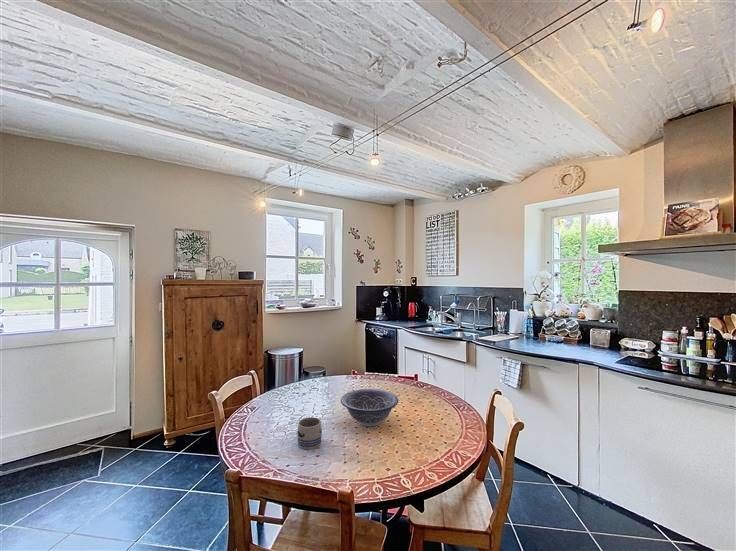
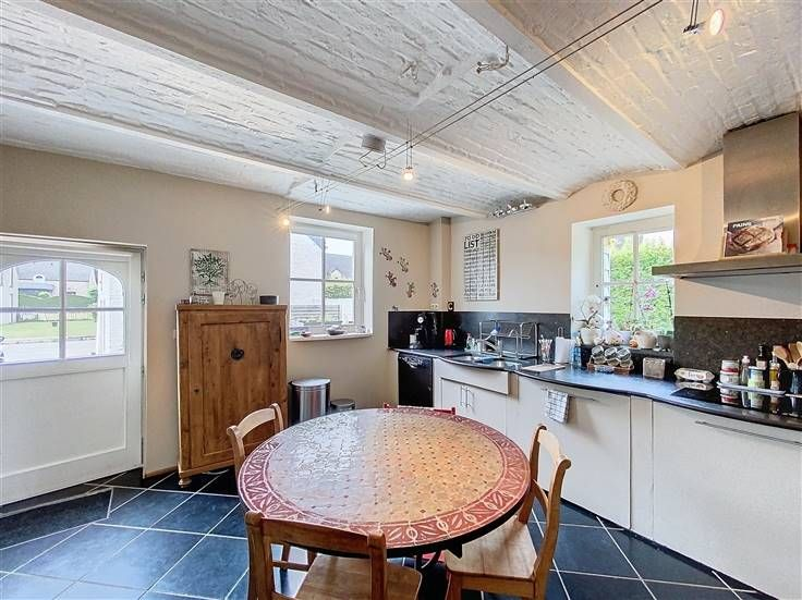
- decorative bowl [340,388,399,427]
- mug [296,416,323,450]
